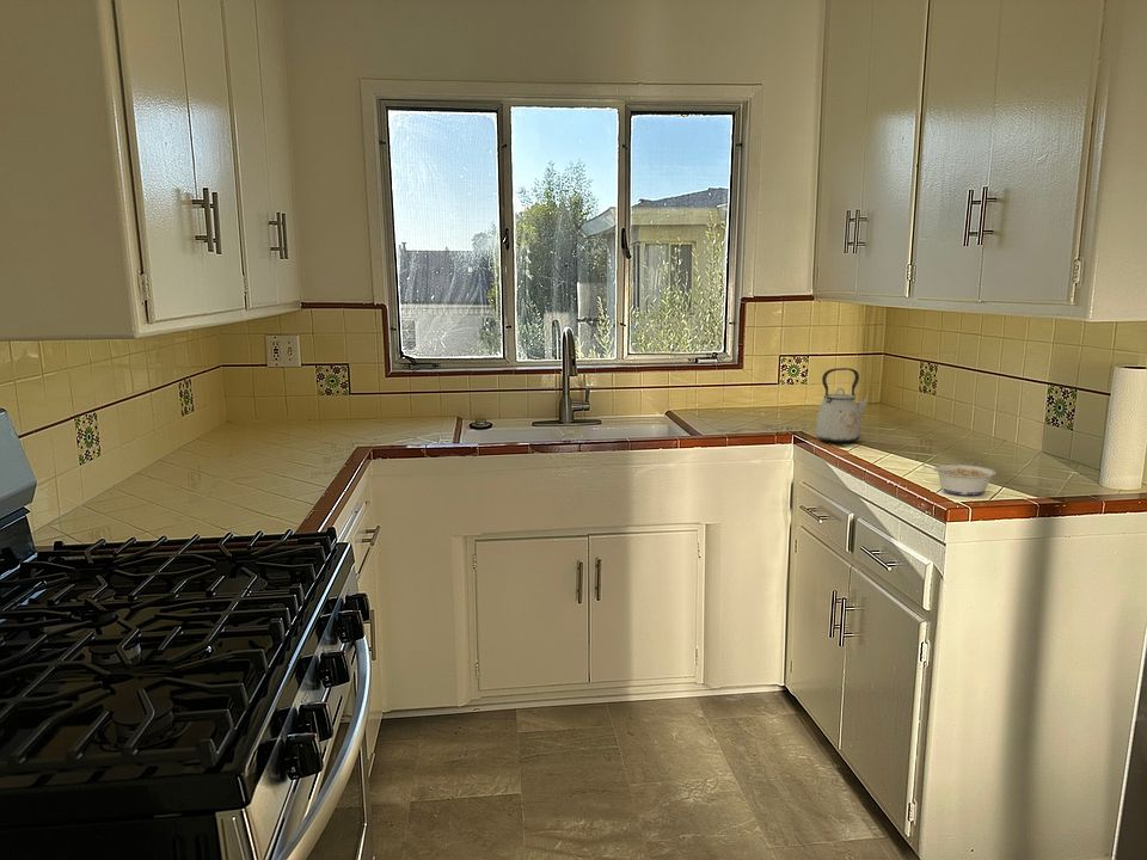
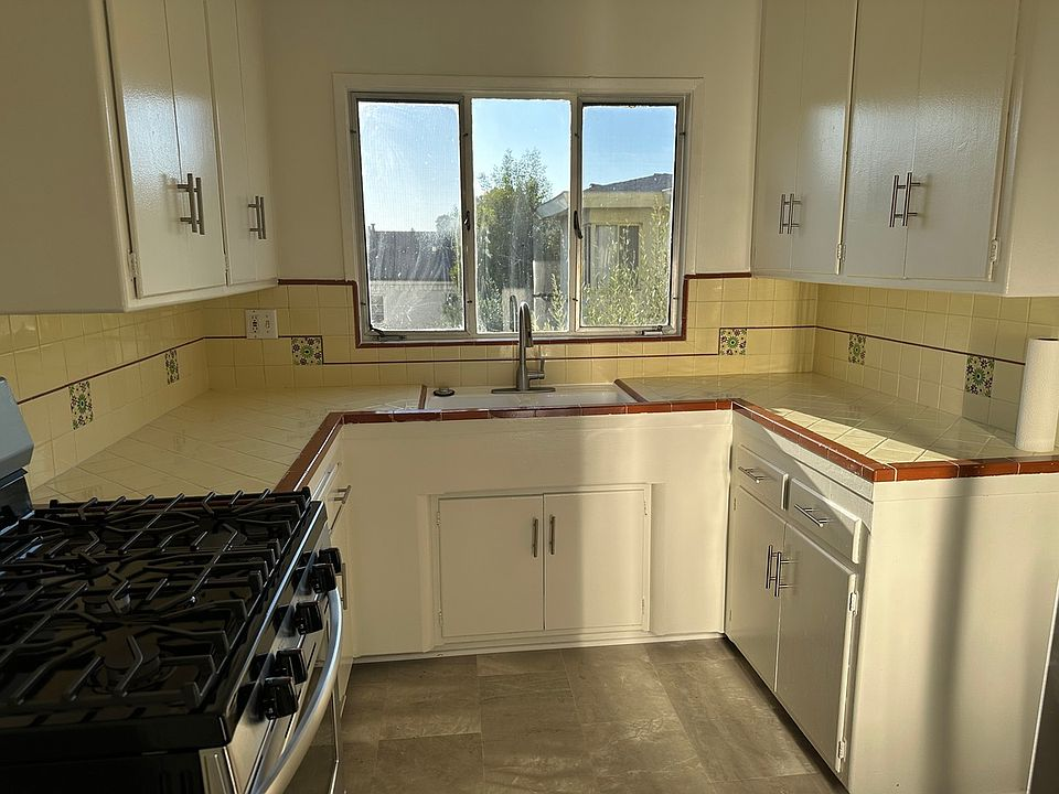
- legume [921,463,998,496]
- kettle [814,367,871,444]
